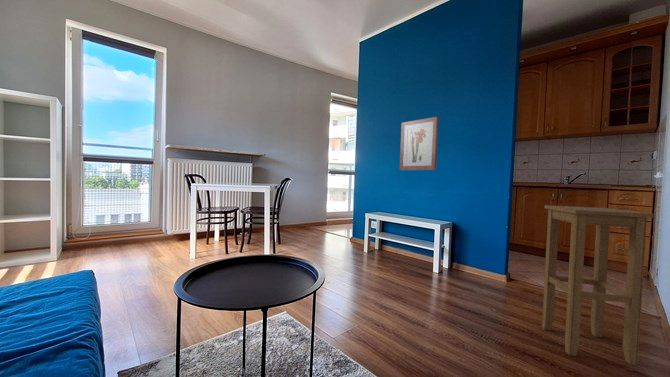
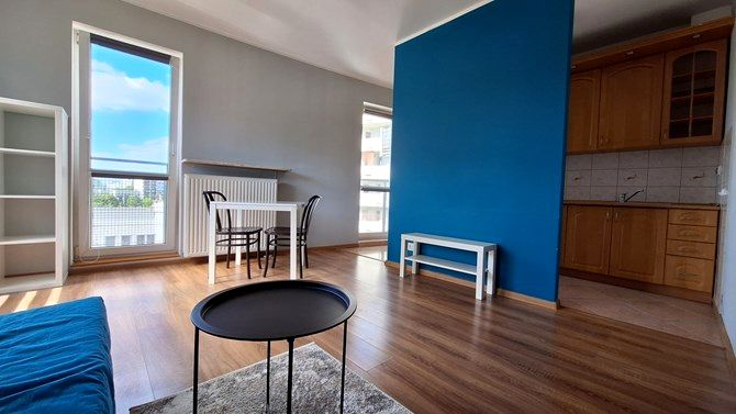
- stool [541,204,655,367]
- wall art [399,116,440,171]
